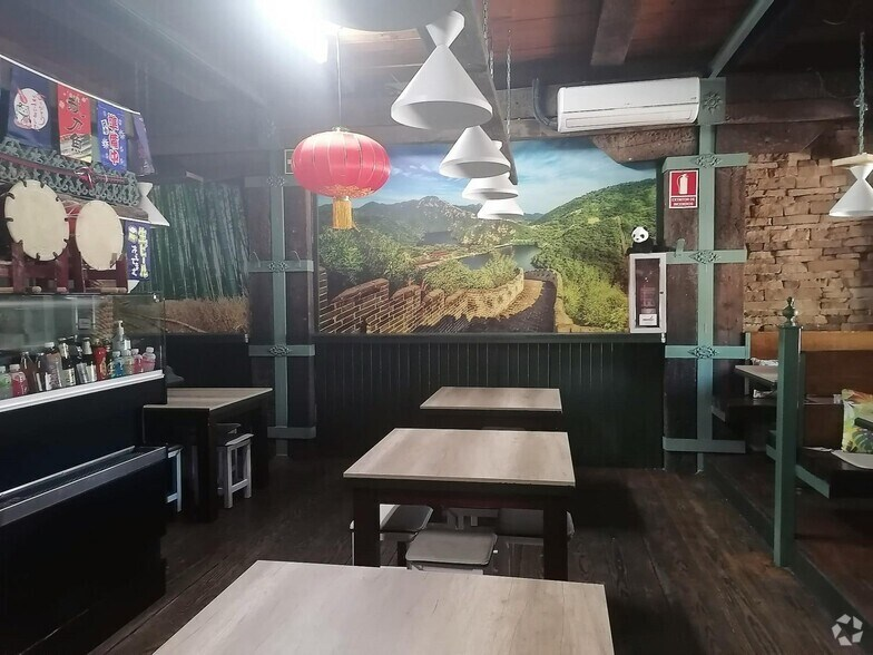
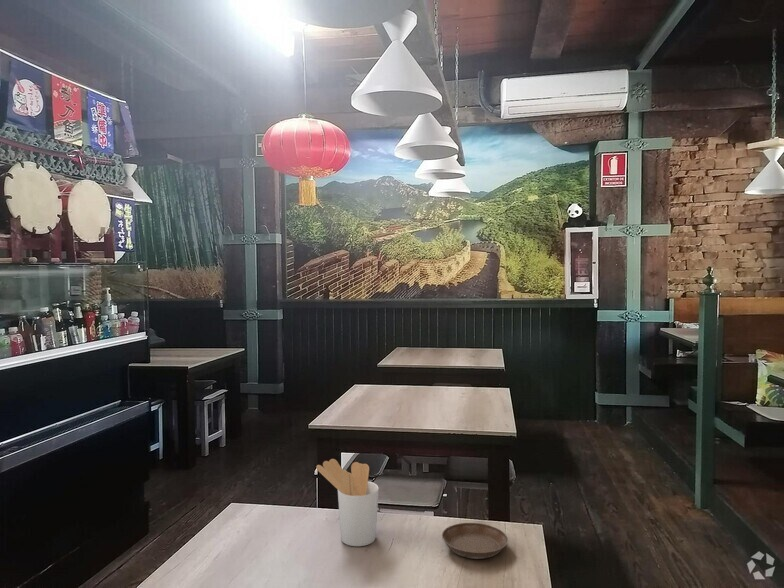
+ utensil holder [316,458,380,547]
+ saucer [441,522,509,560]
